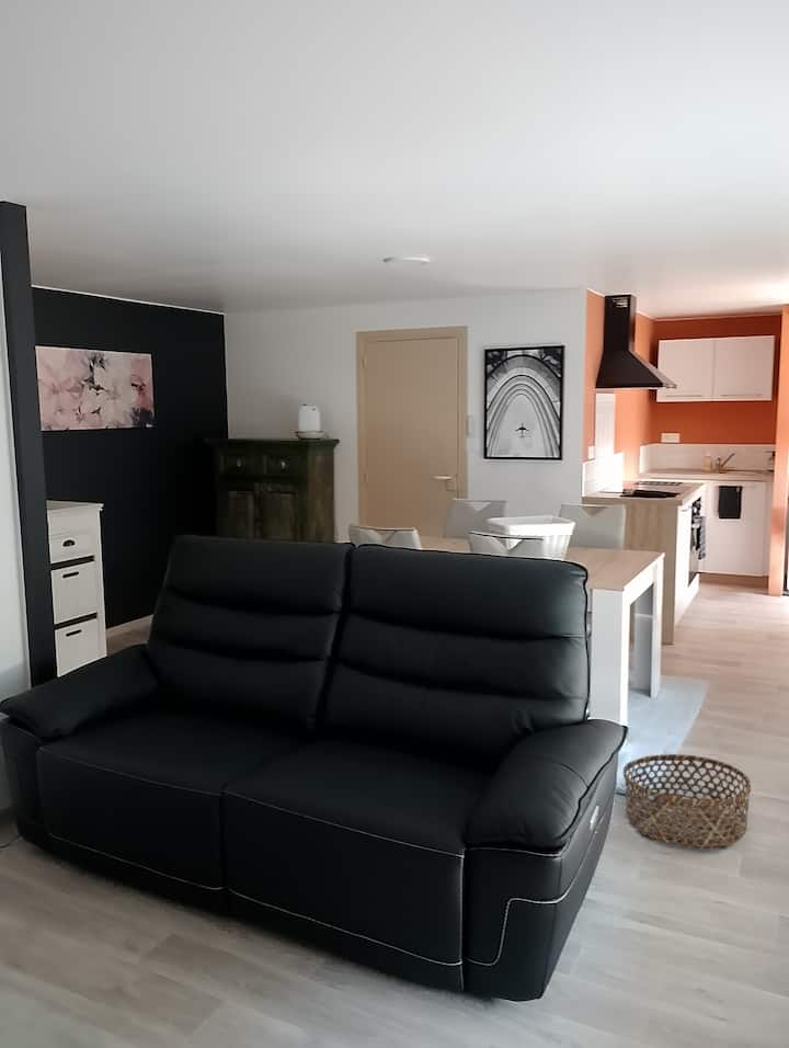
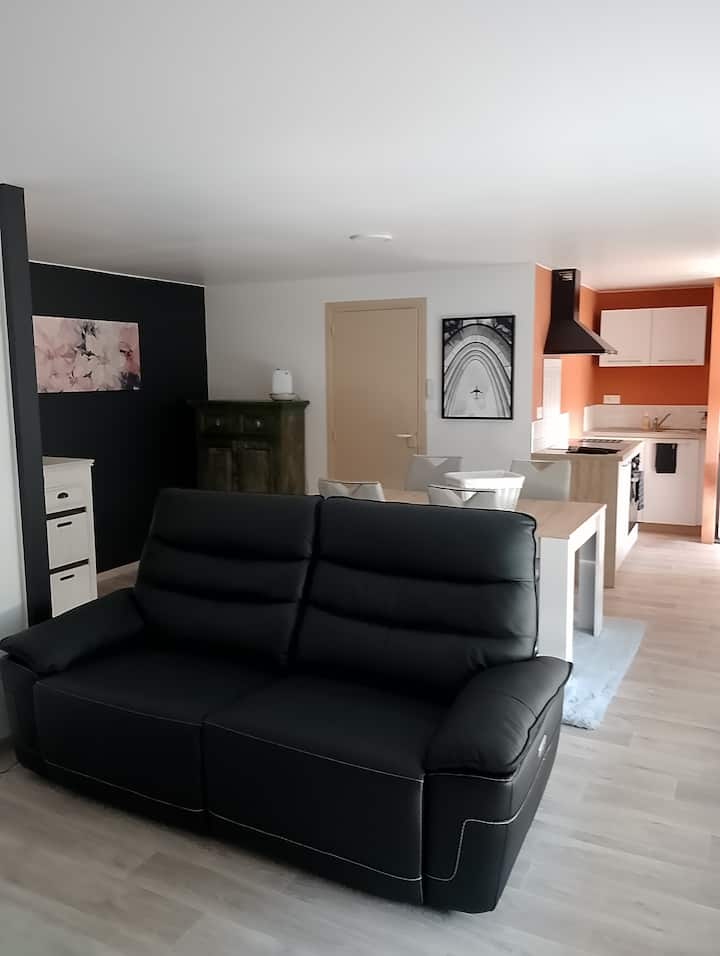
- basket [622,753,752,850]
